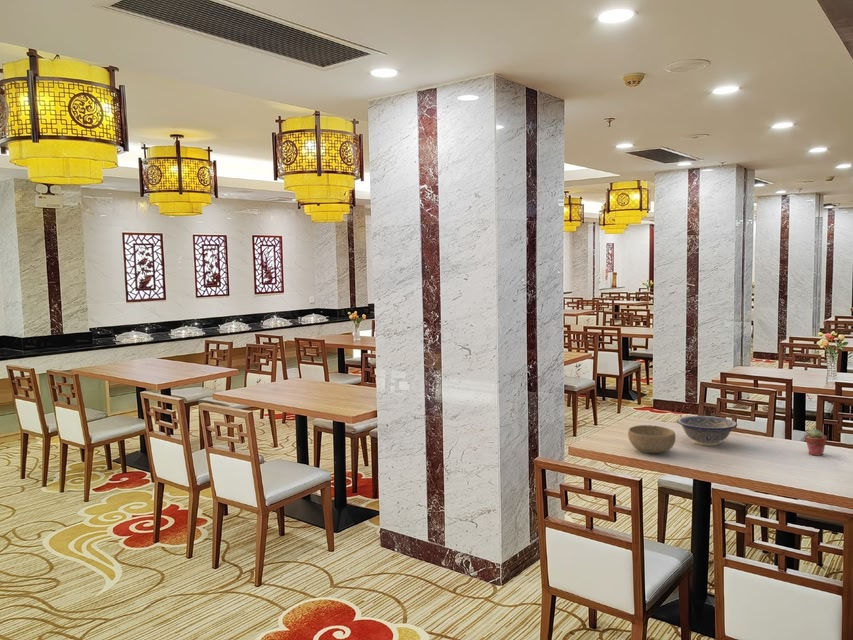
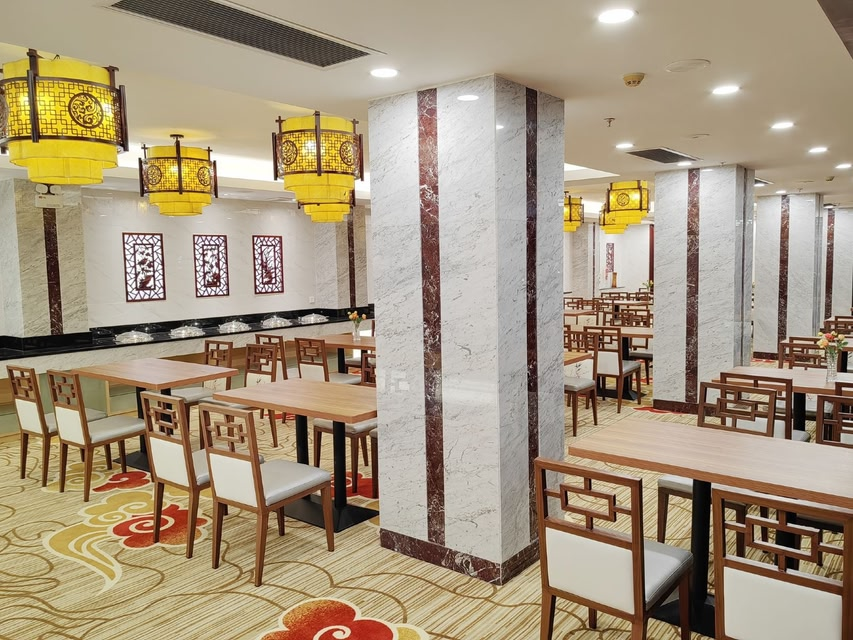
- decorative bowl [676,415,739,447]
- potted succulent [804,428,828,456]
- bowl [627,424,677,454]
